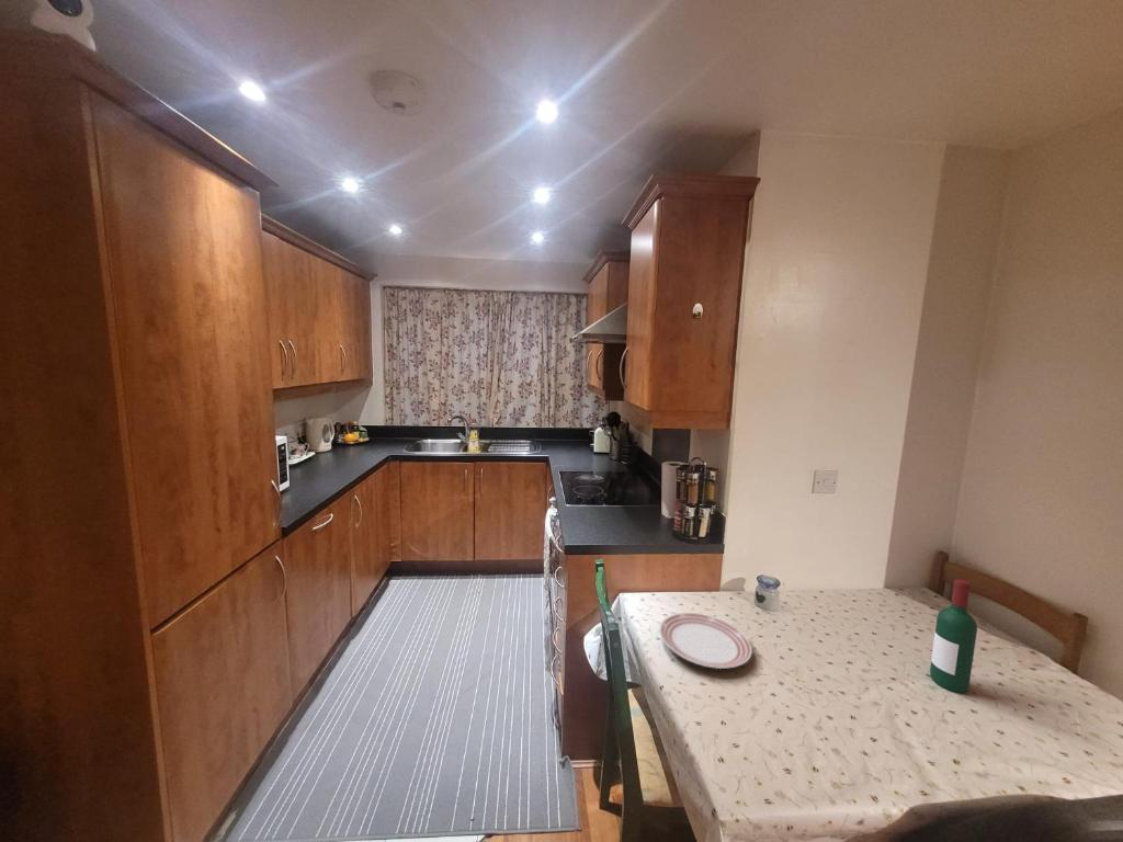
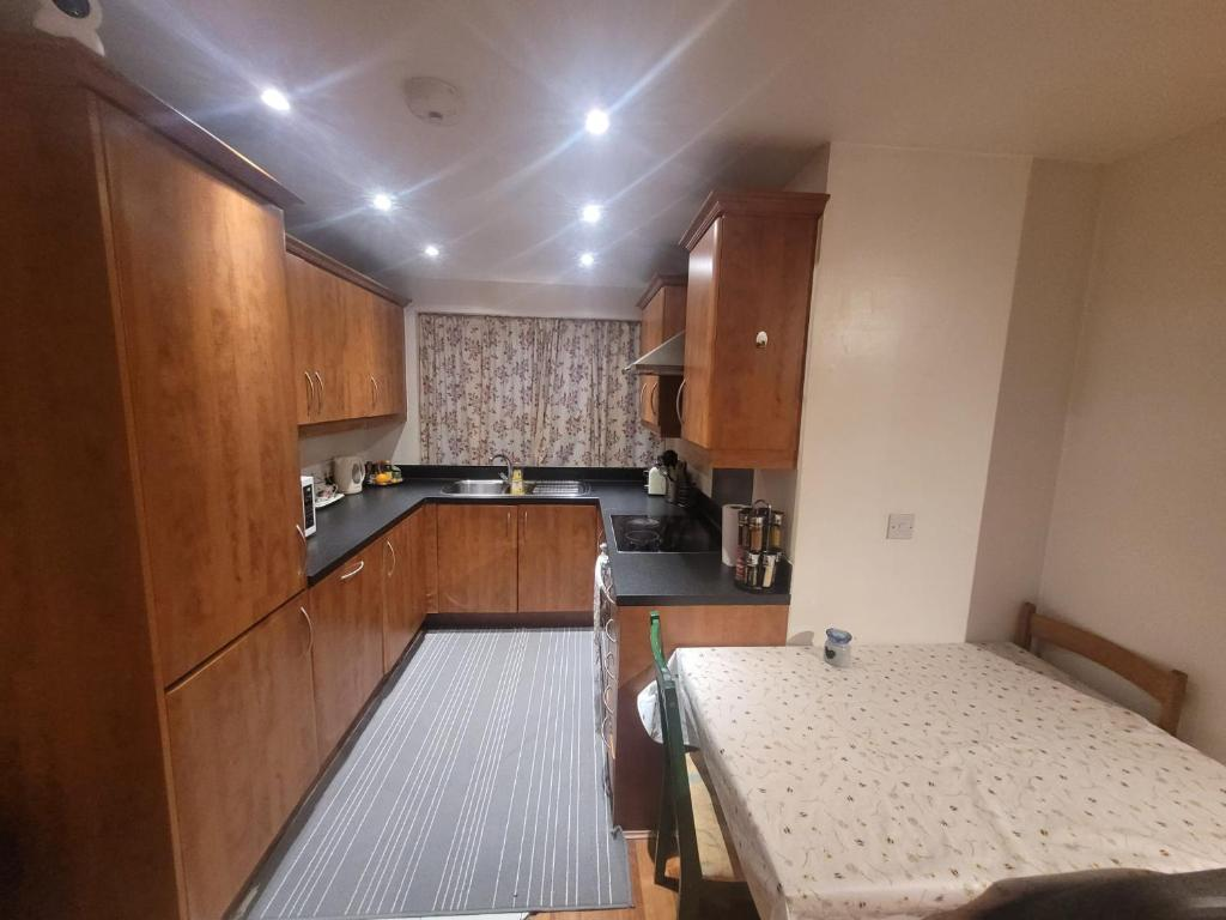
- dinner plate [658,612,753,670]
- wine bottle [929,578,978,694]
